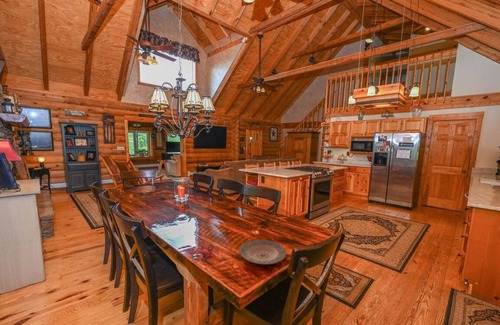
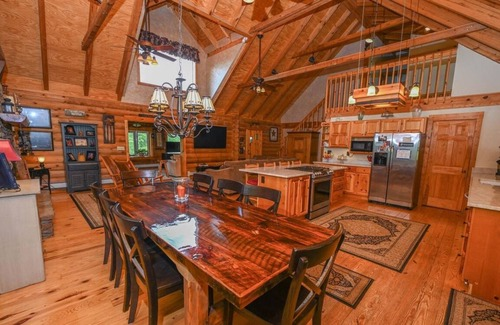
- plate [238,239,287,265]
